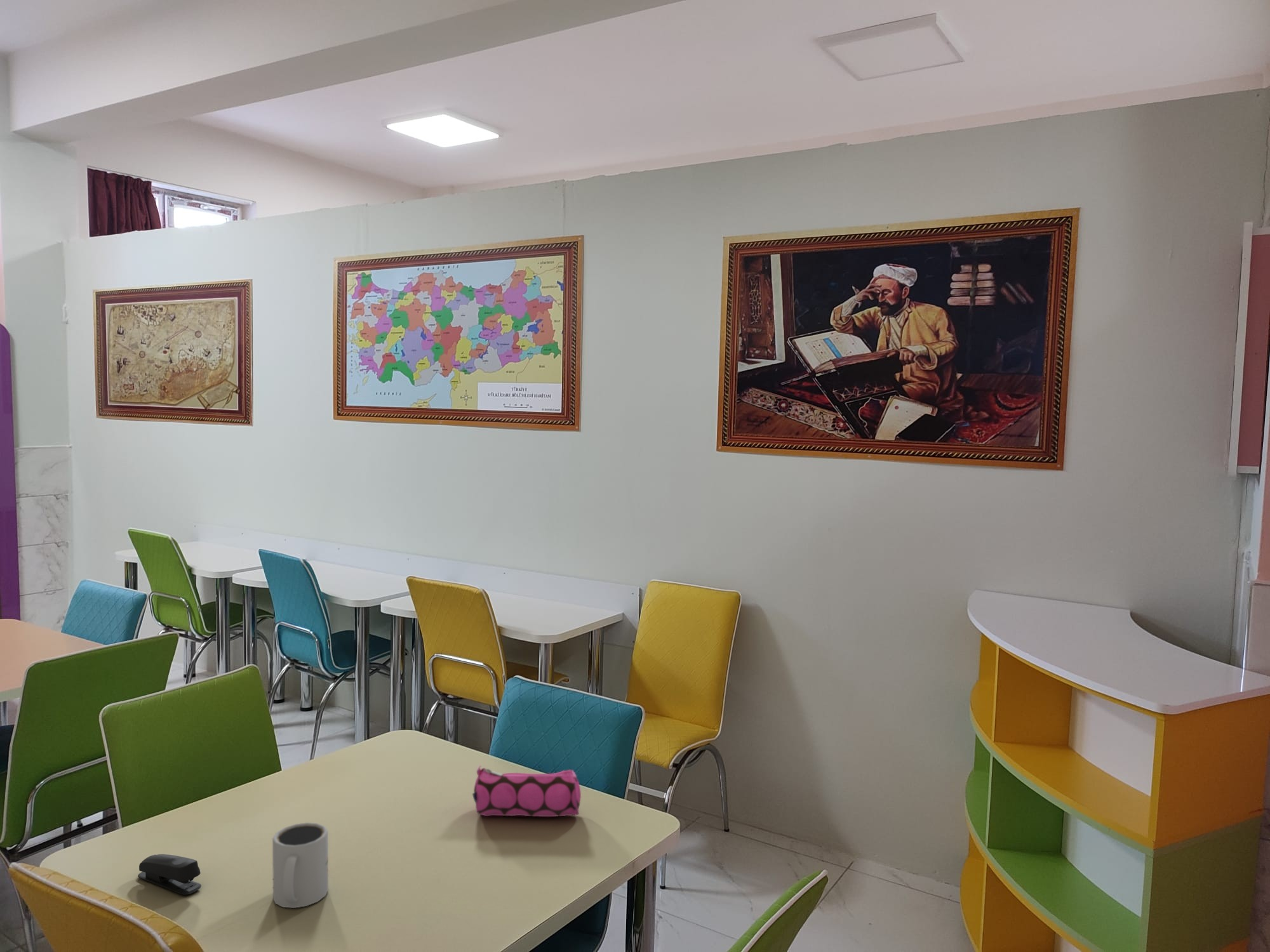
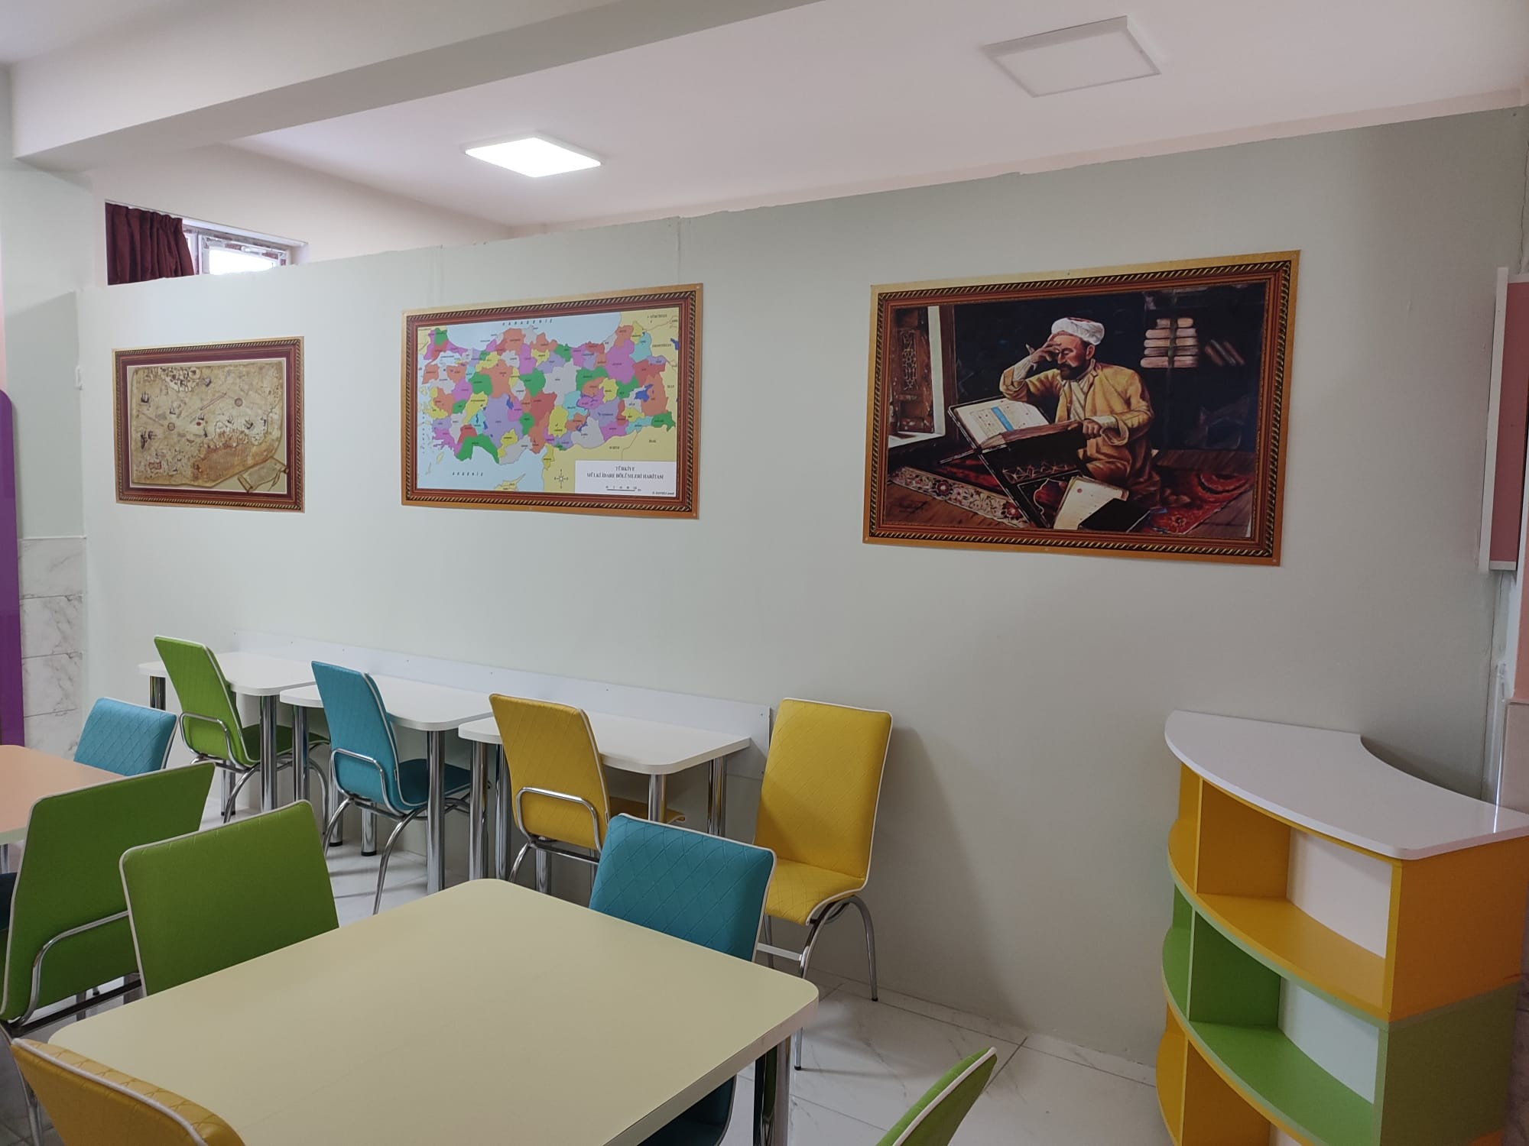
- stapler [137,854,202,896]
- pencil case [472,765,582,817]
- mug [272,822,329,909]
